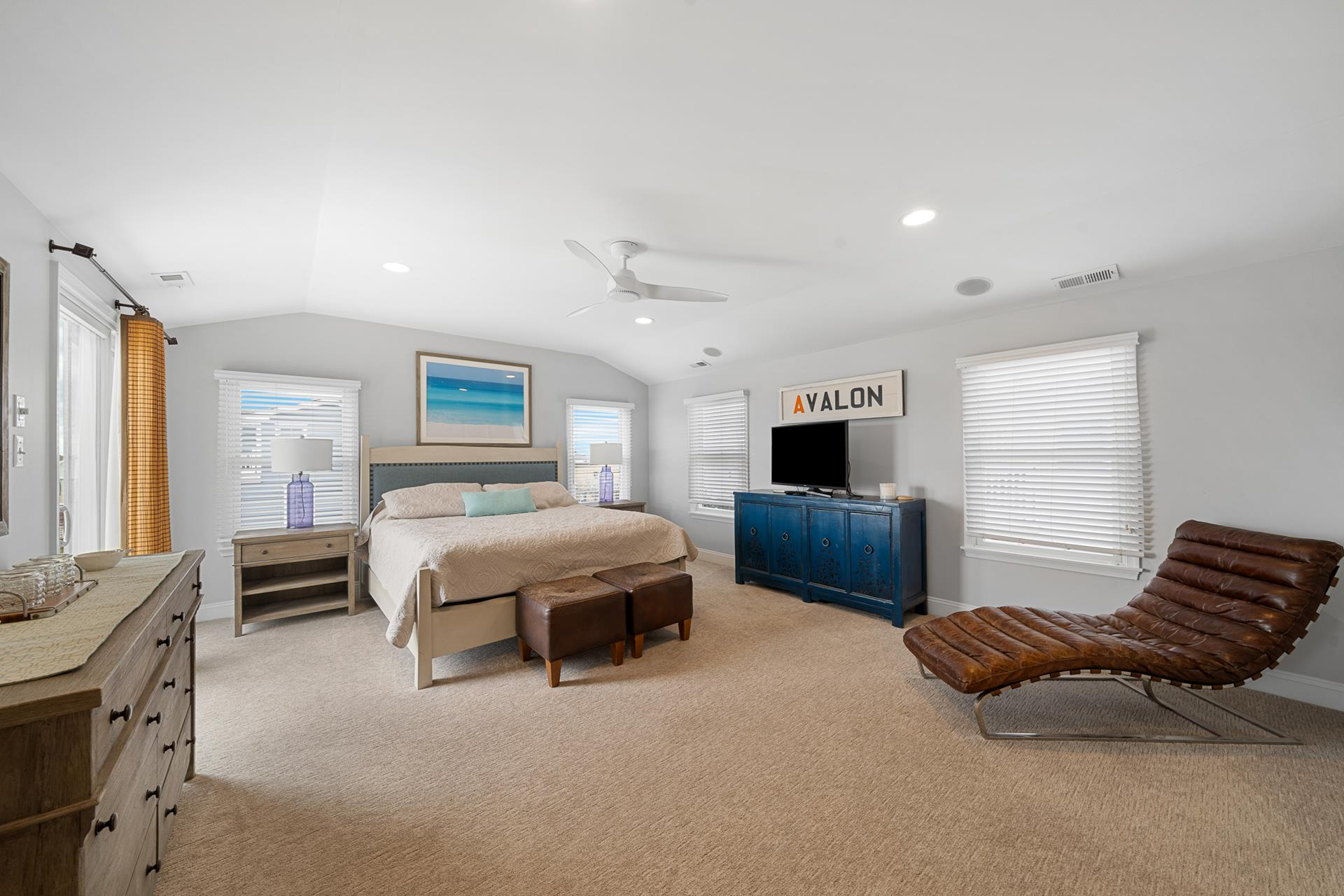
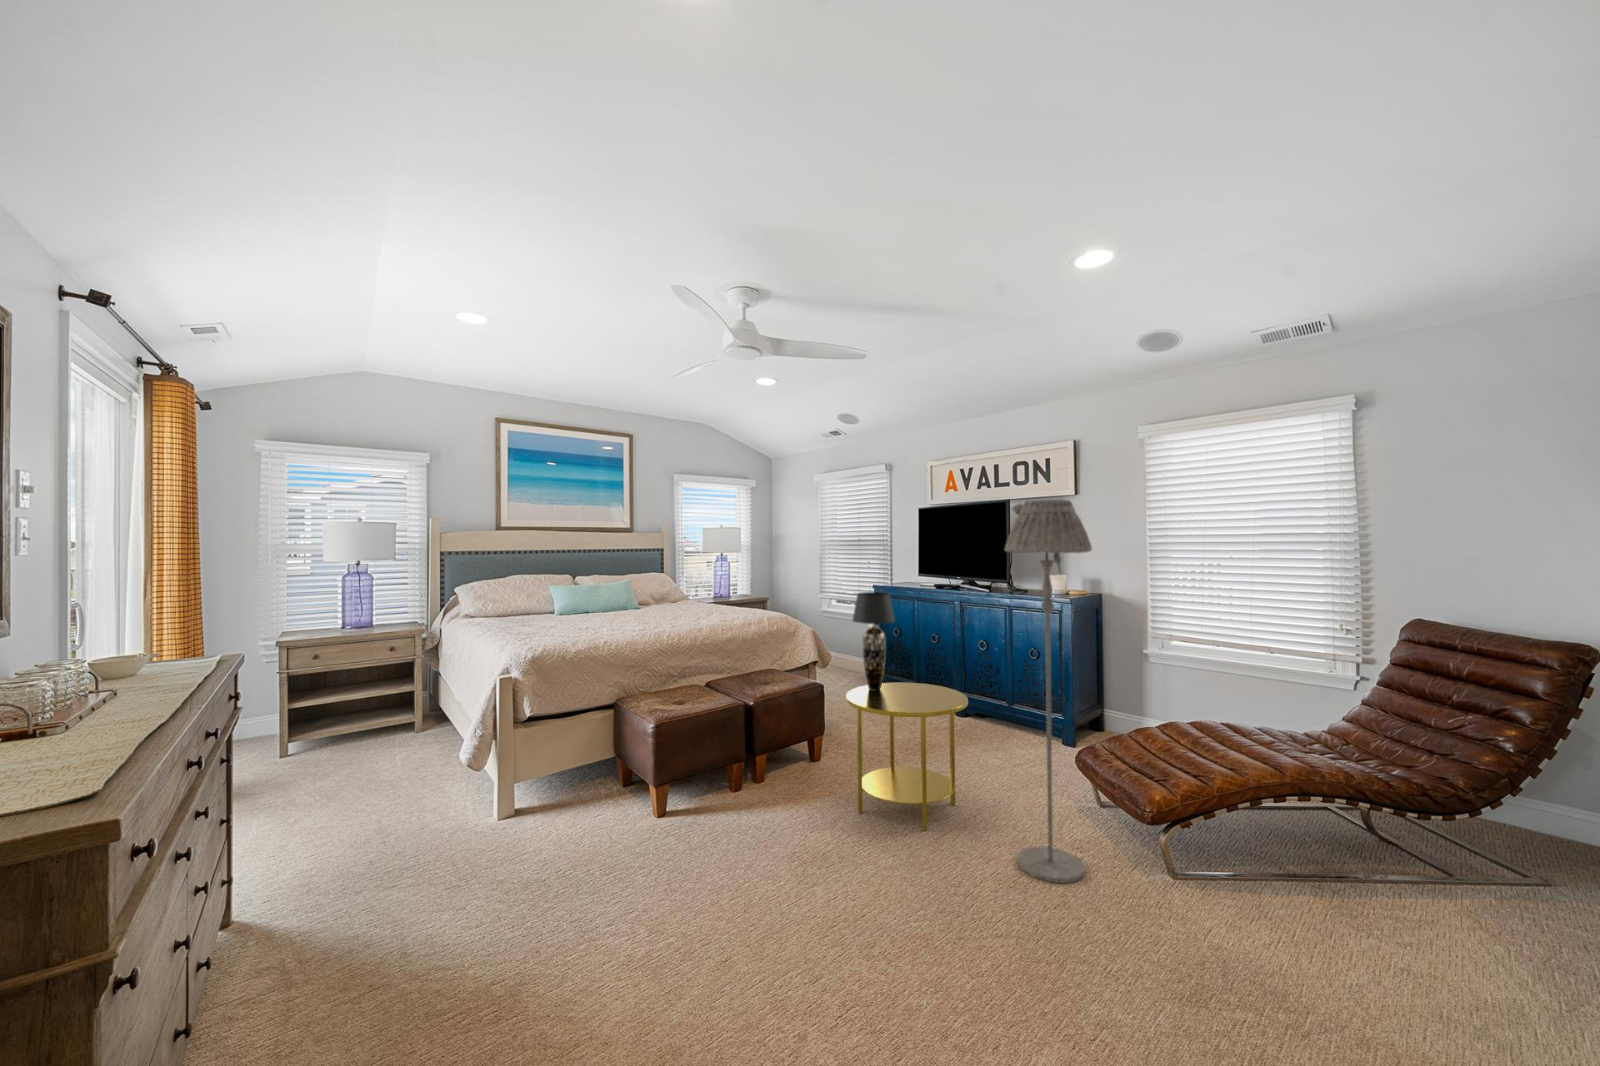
+ table lamp [851,591,896,690]
+ side table [845,682,969,832]
+ floor lamp [1004,498,1093,884]
